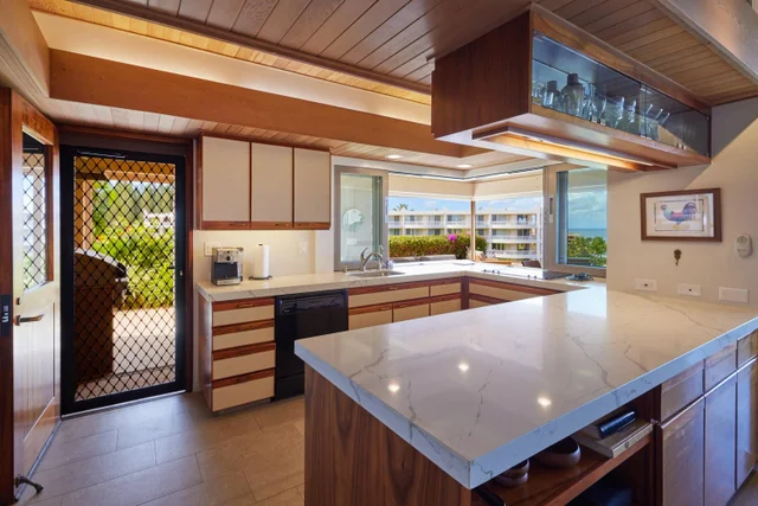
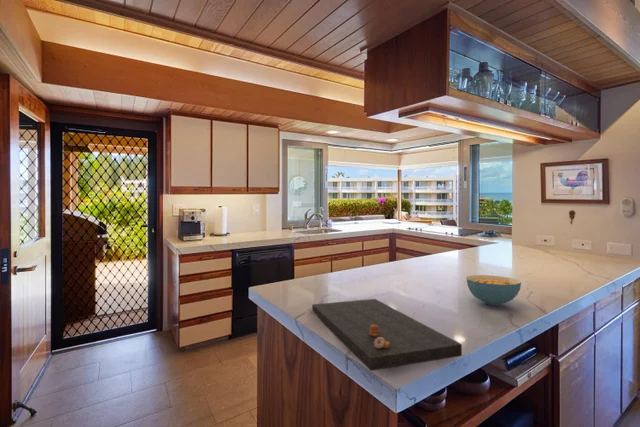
+ cereal bowl [465,274,522,306]
+ cutting board [311,298,463,372]
